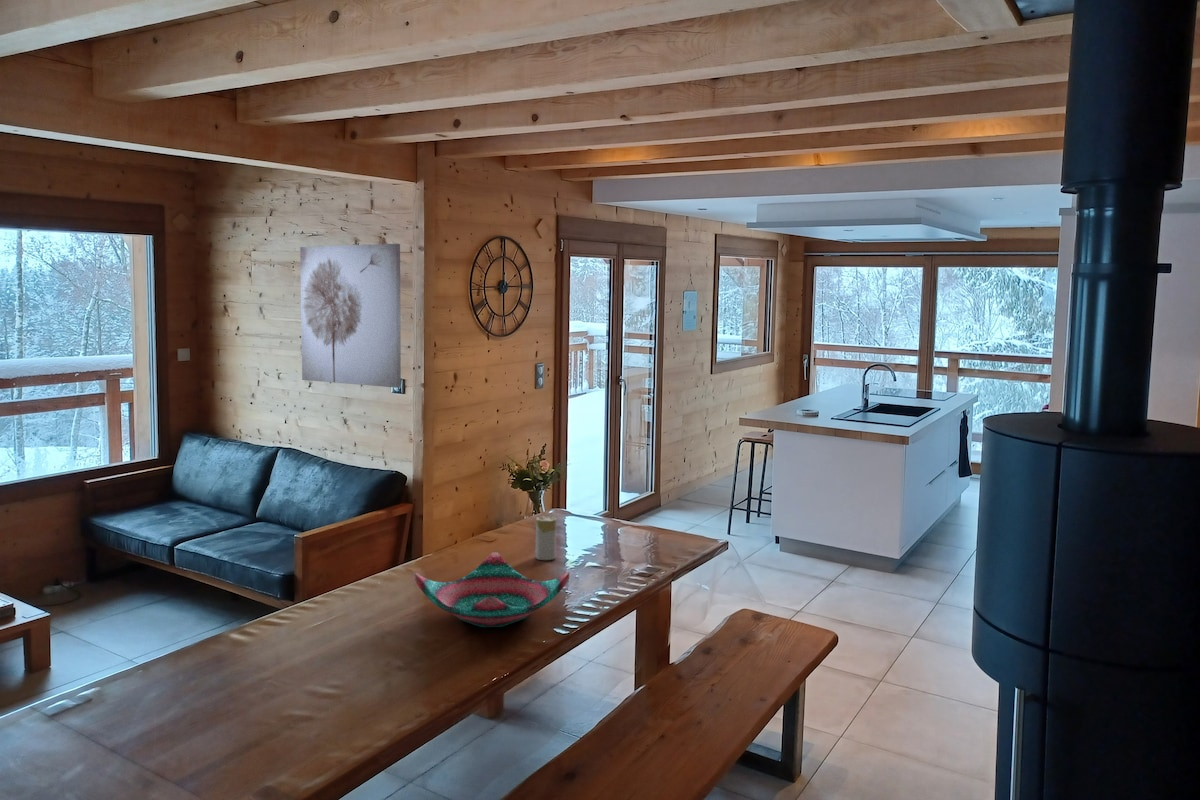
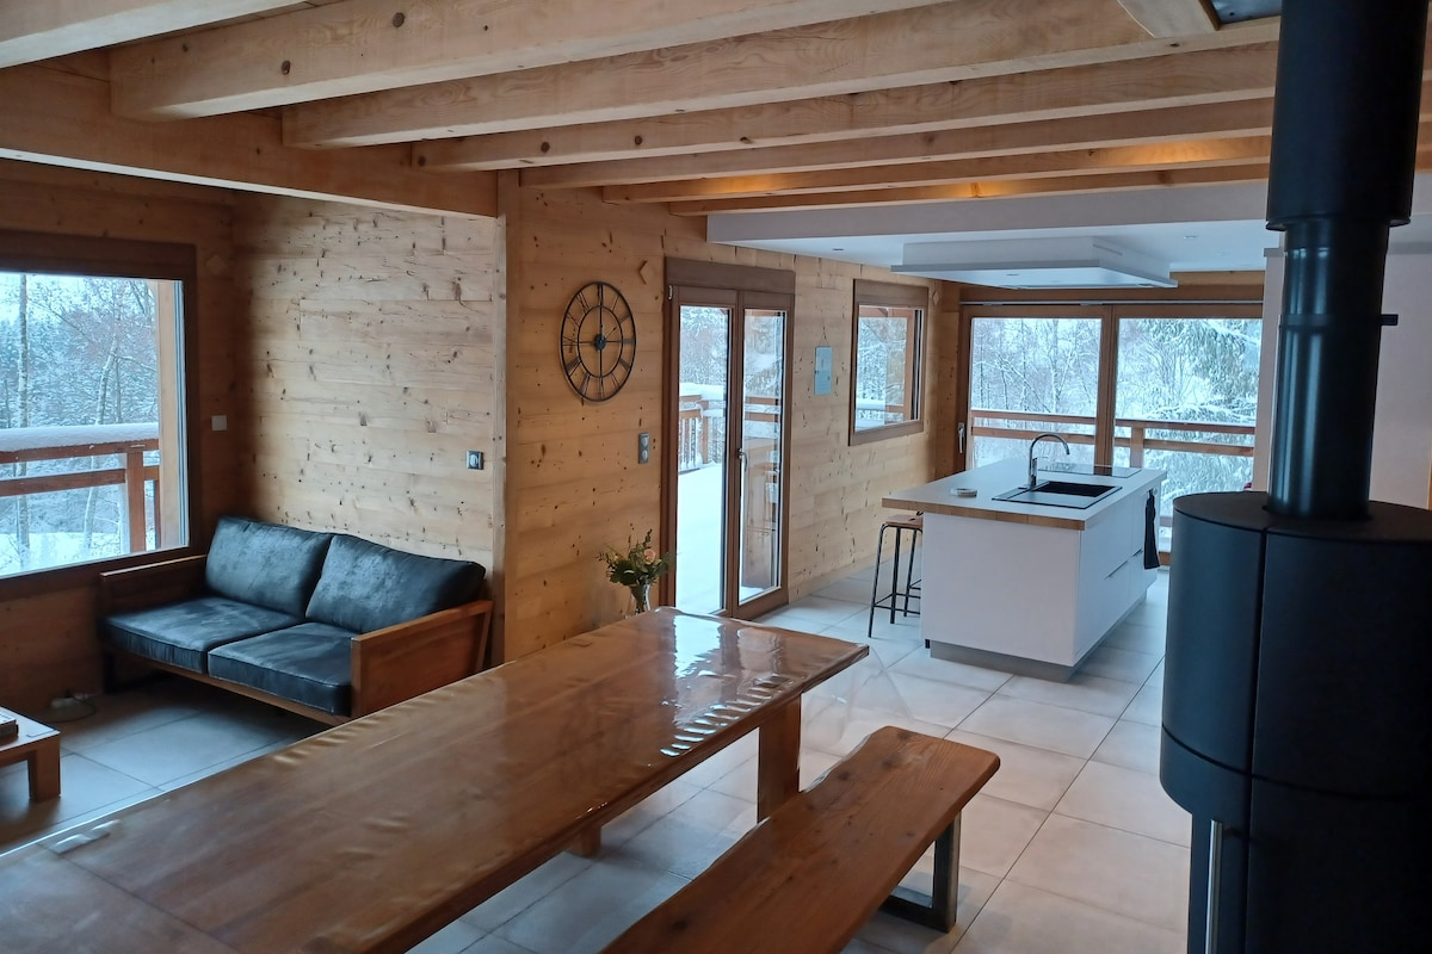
- wall art [299,243,402,389]
- decorative bowl [414,551,570,628]
- candle [534,515,557,561]
